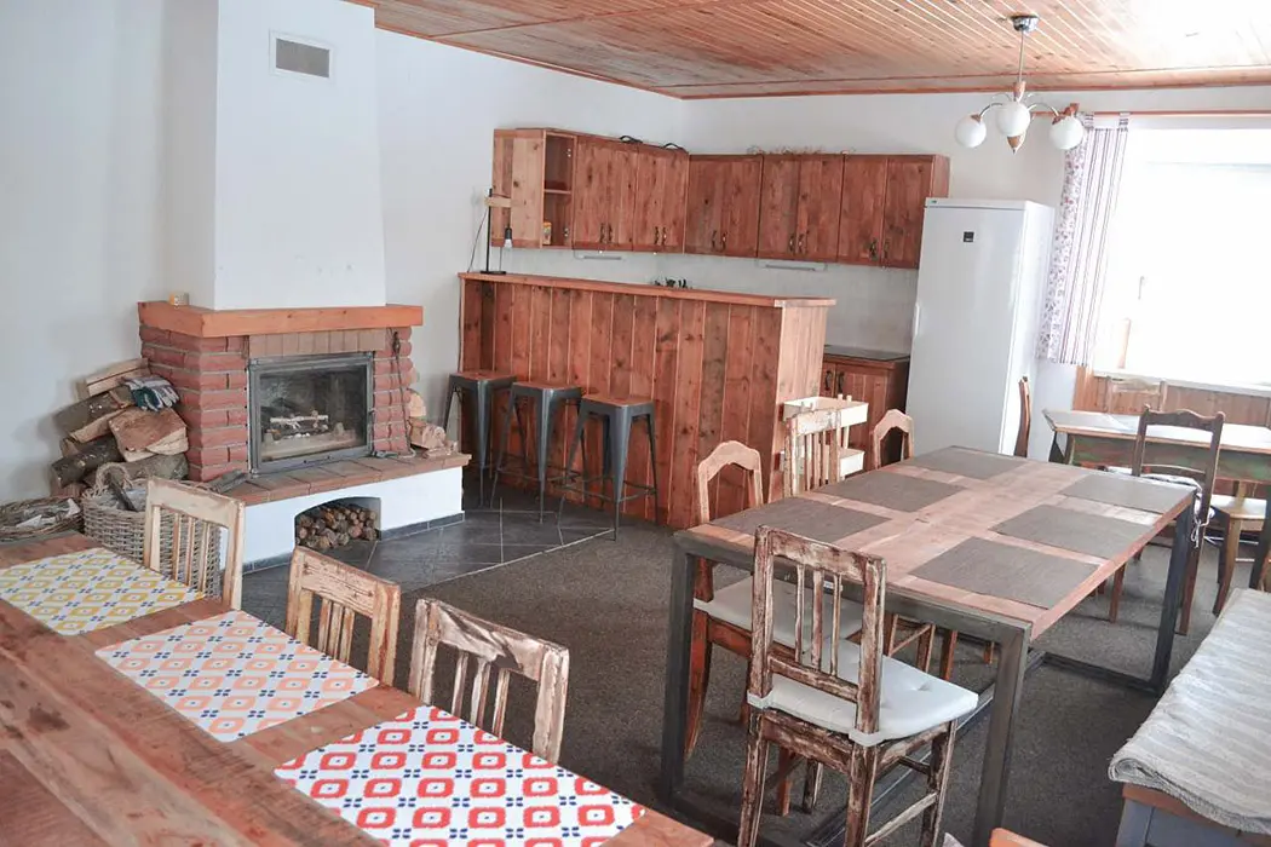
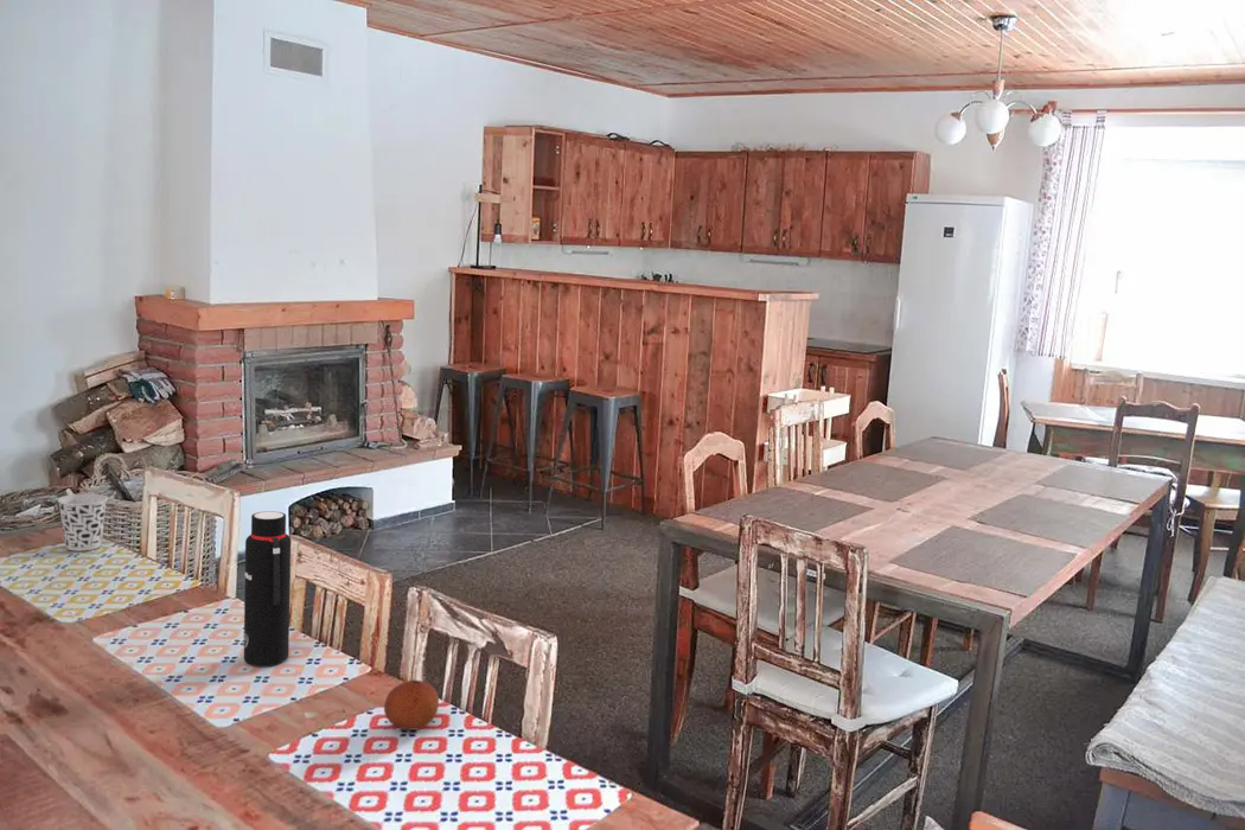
+ water bottle [242,510,292,668]
+ cup [57,492,109,553]
+ fruit [383,679,440,732]
